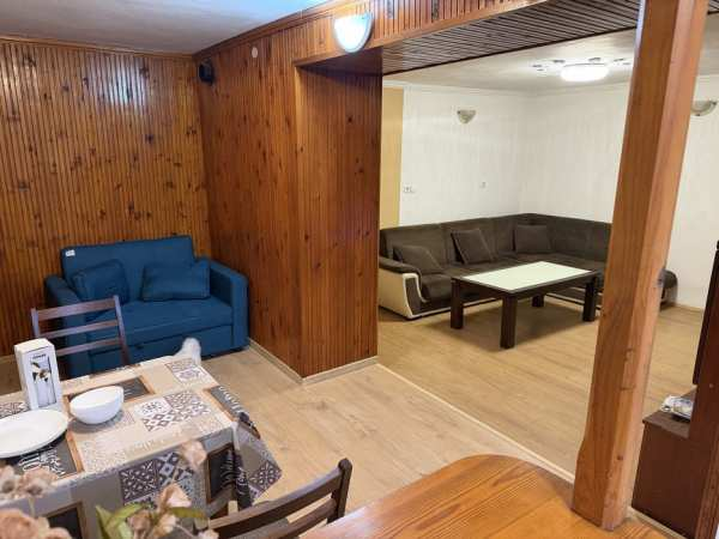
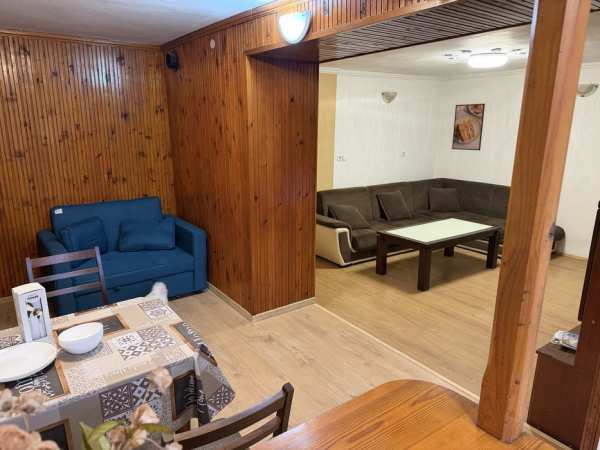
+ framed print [451,103,486,151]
